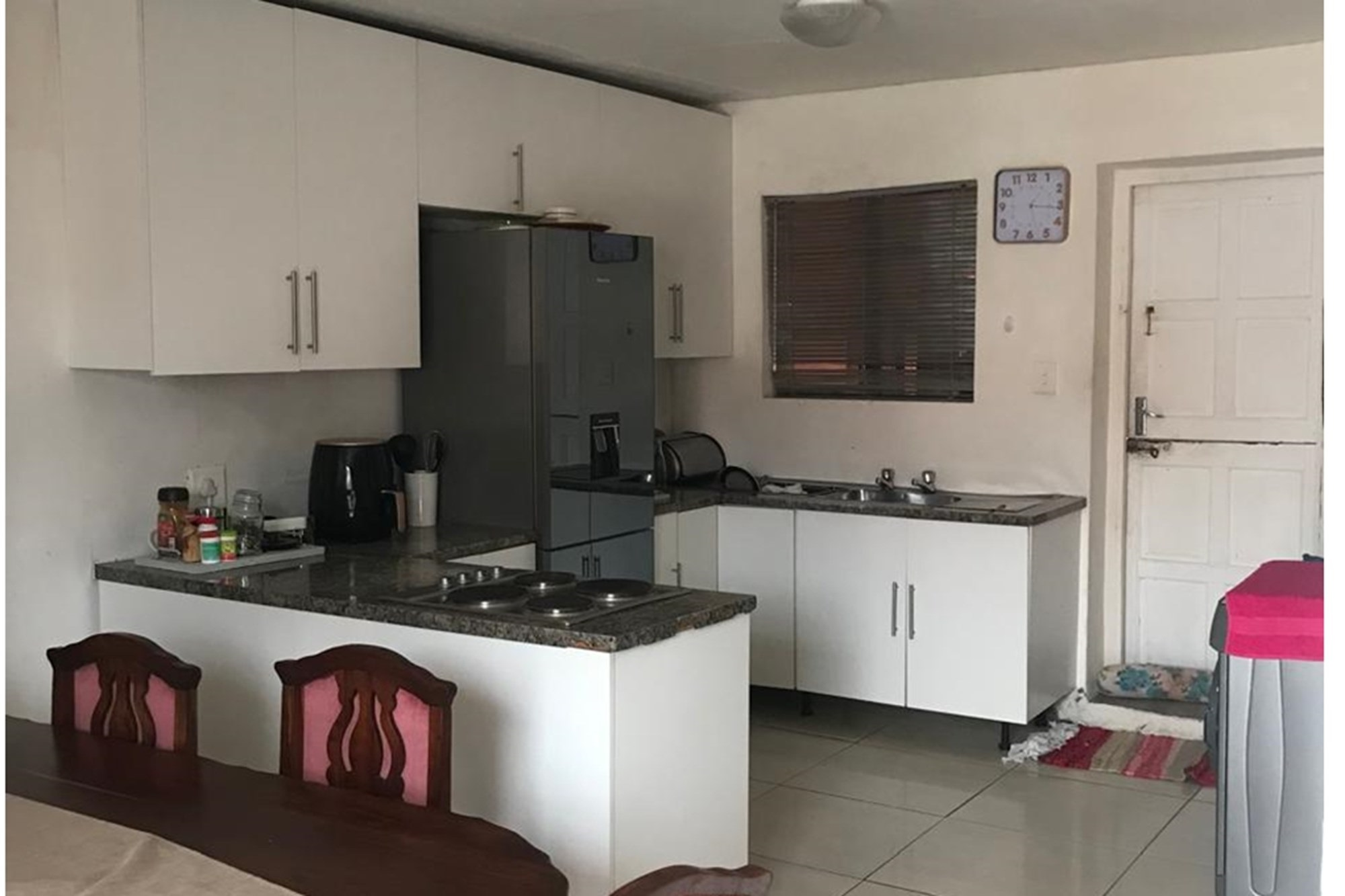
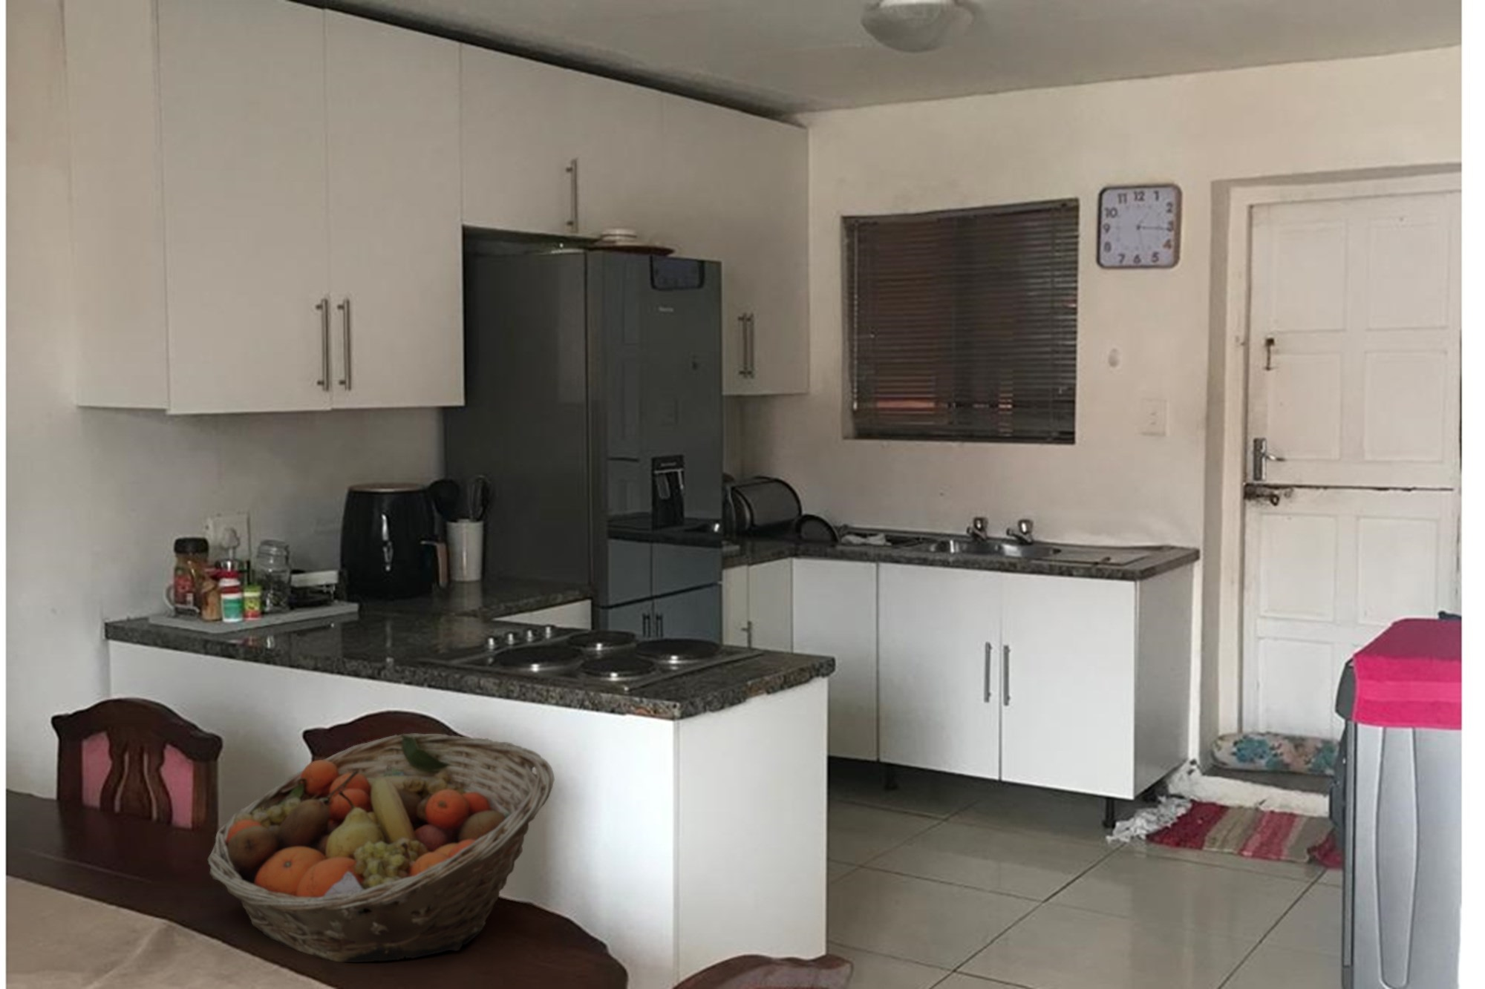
+ fruit basket [206,732,554,963]
